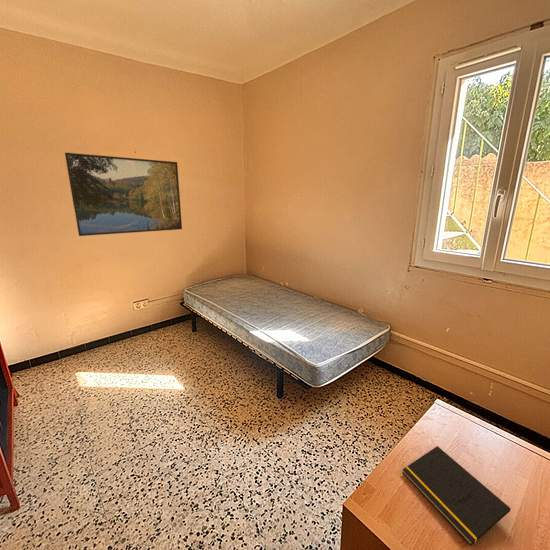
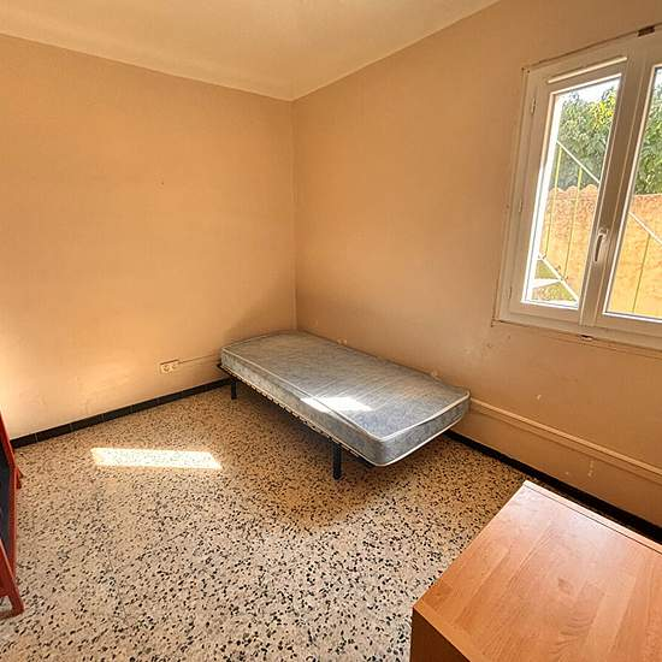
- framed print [64,152,183,237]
- notepad [402,445,512,546]
